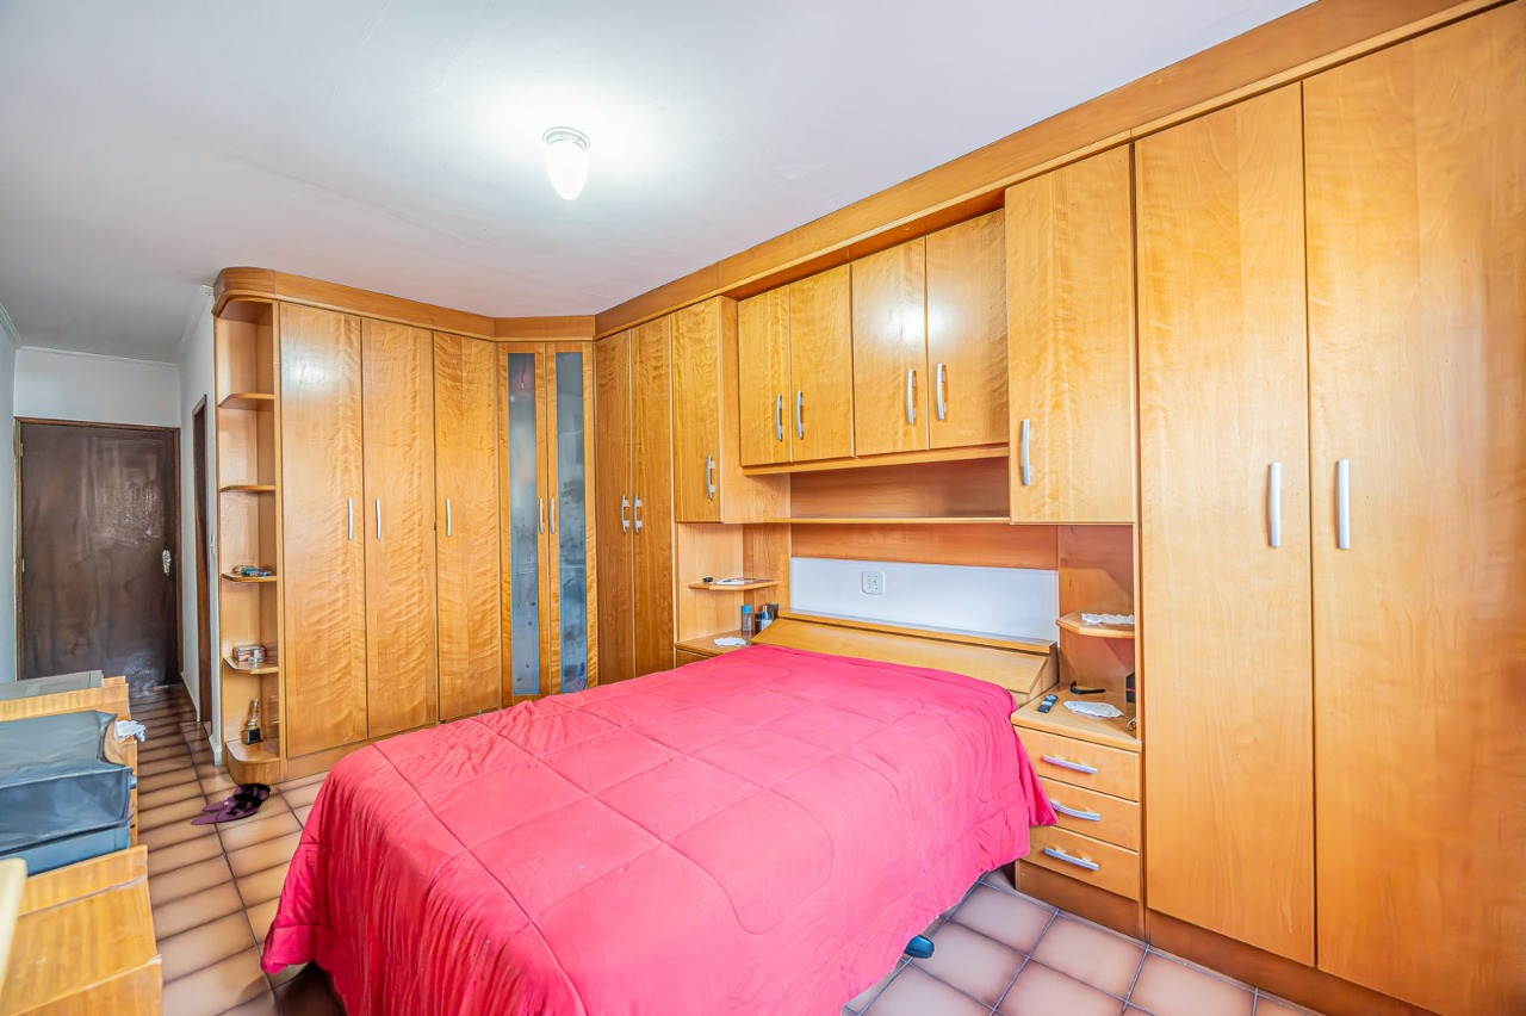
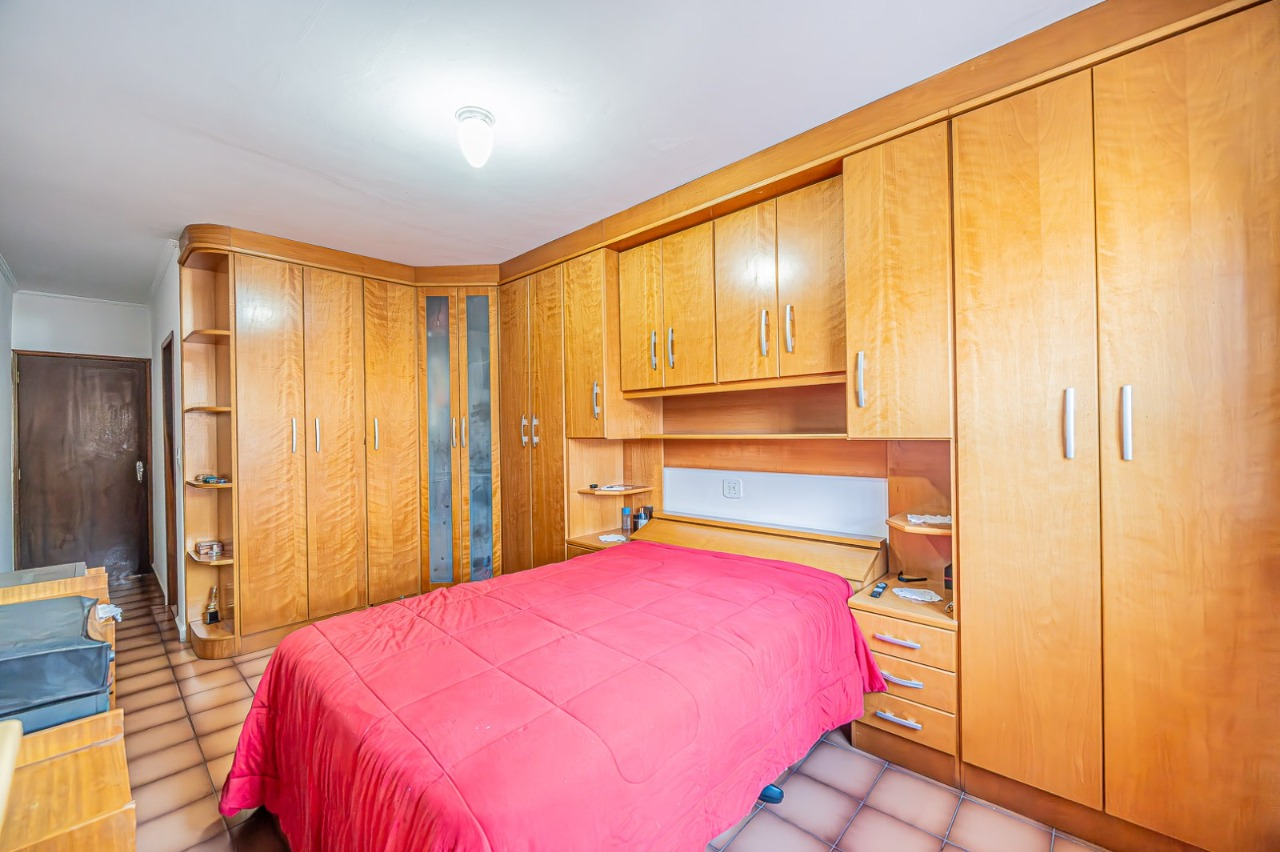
- slippers [190,781,272,826]
